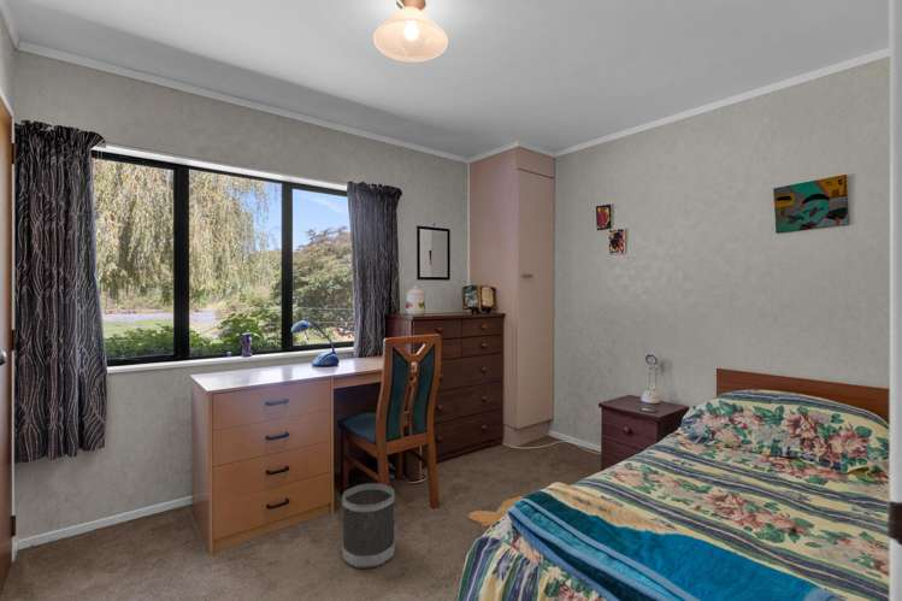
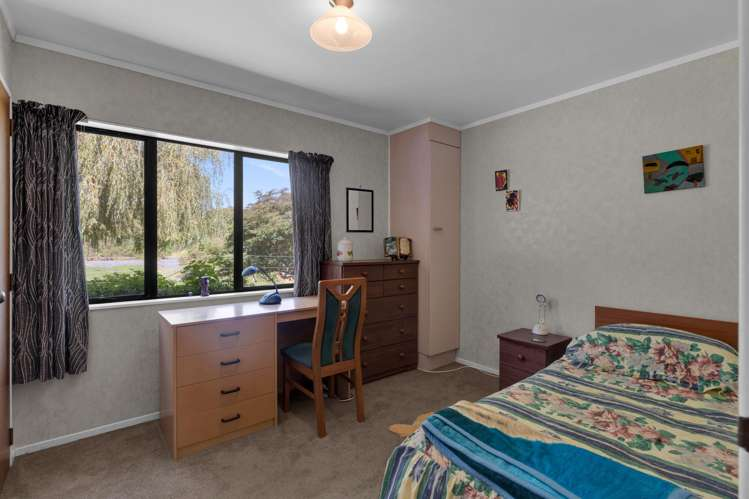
- wastebasket [341,483,396,570]
